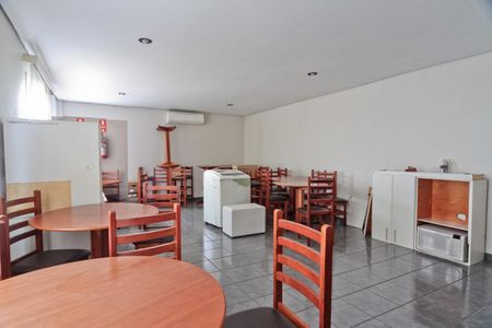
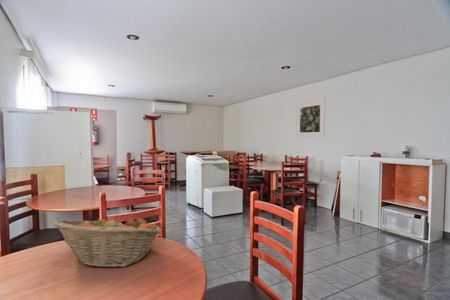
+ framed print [295,98,326,139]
+ fruit basket [52,213,162,269]
